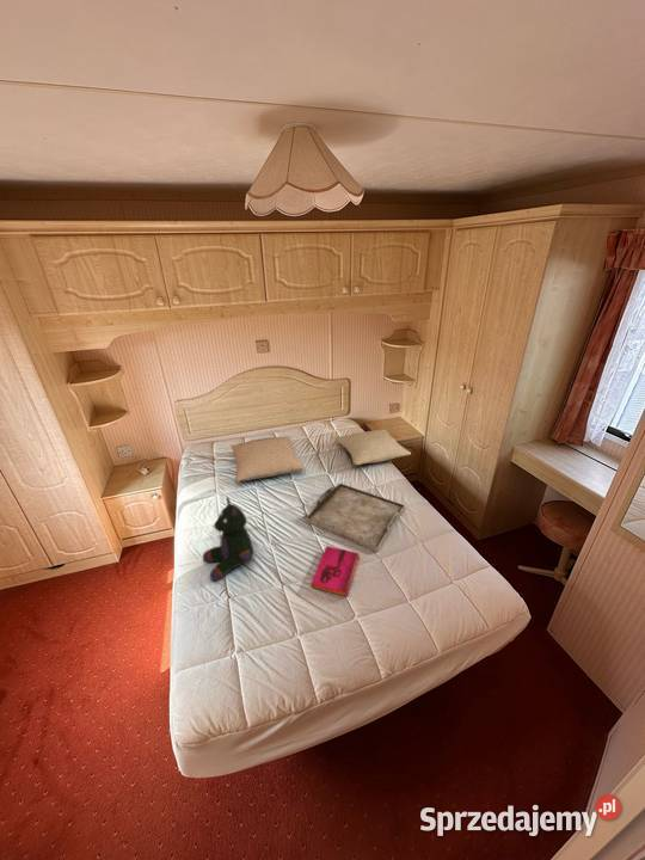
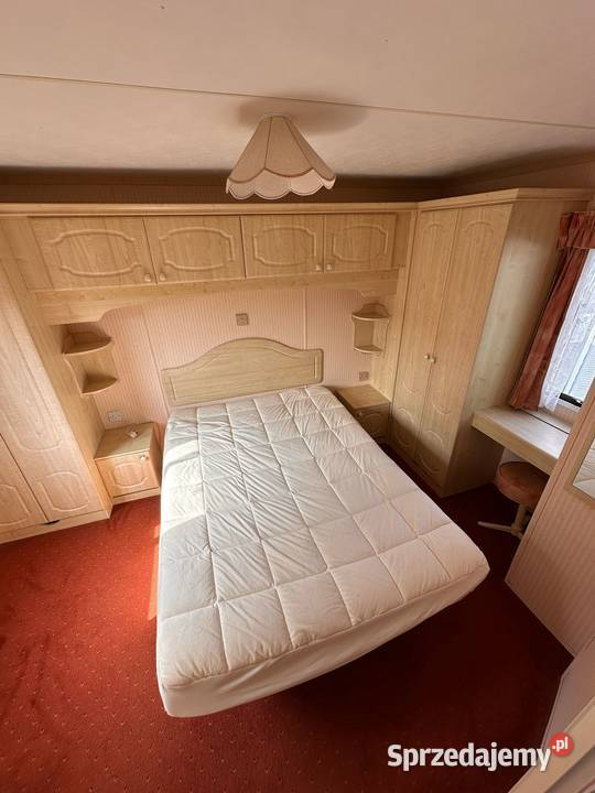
- serving tray [305,483,406,553]
- hardback book [311,545,360,597]
- pillow [333,428,412,466]
- pillow [229,435,306,483]
- stuffed bear [202,496,254,582]
